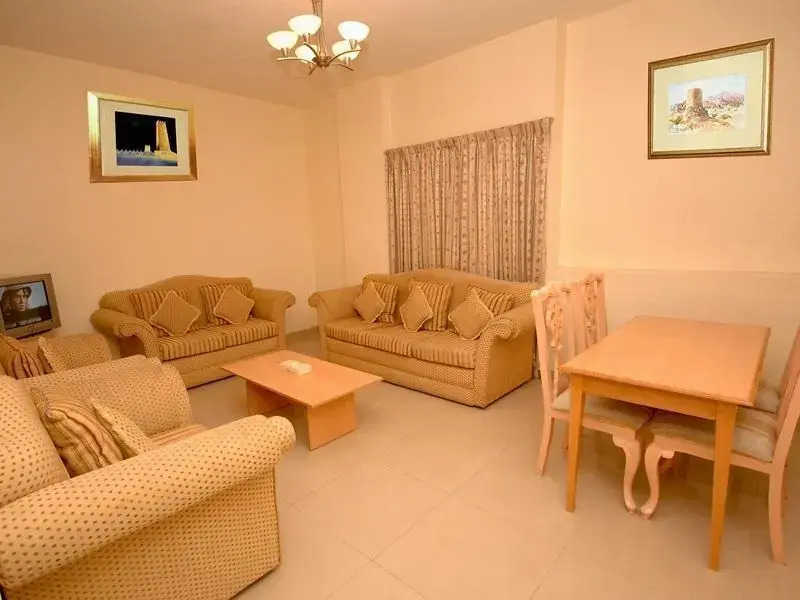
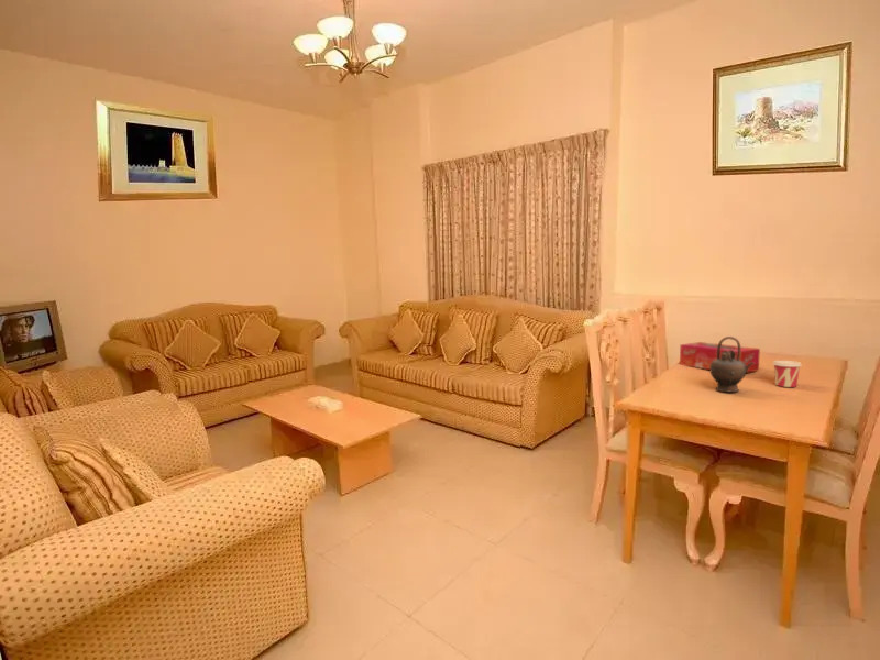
+ teapot [710,336,755,393]
+ cup [771,360,803,388]
+ tissue box [679,341,761,374]
